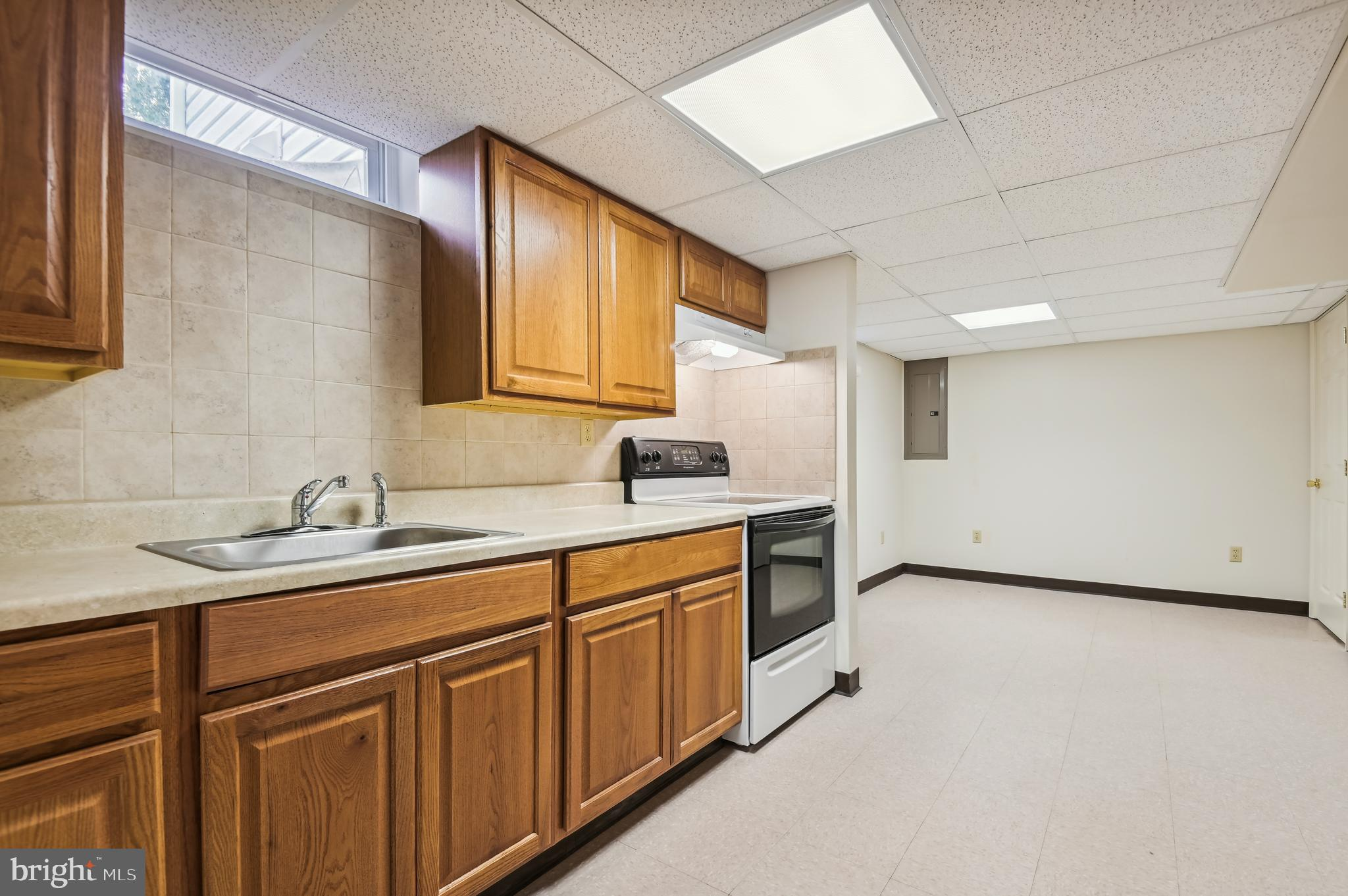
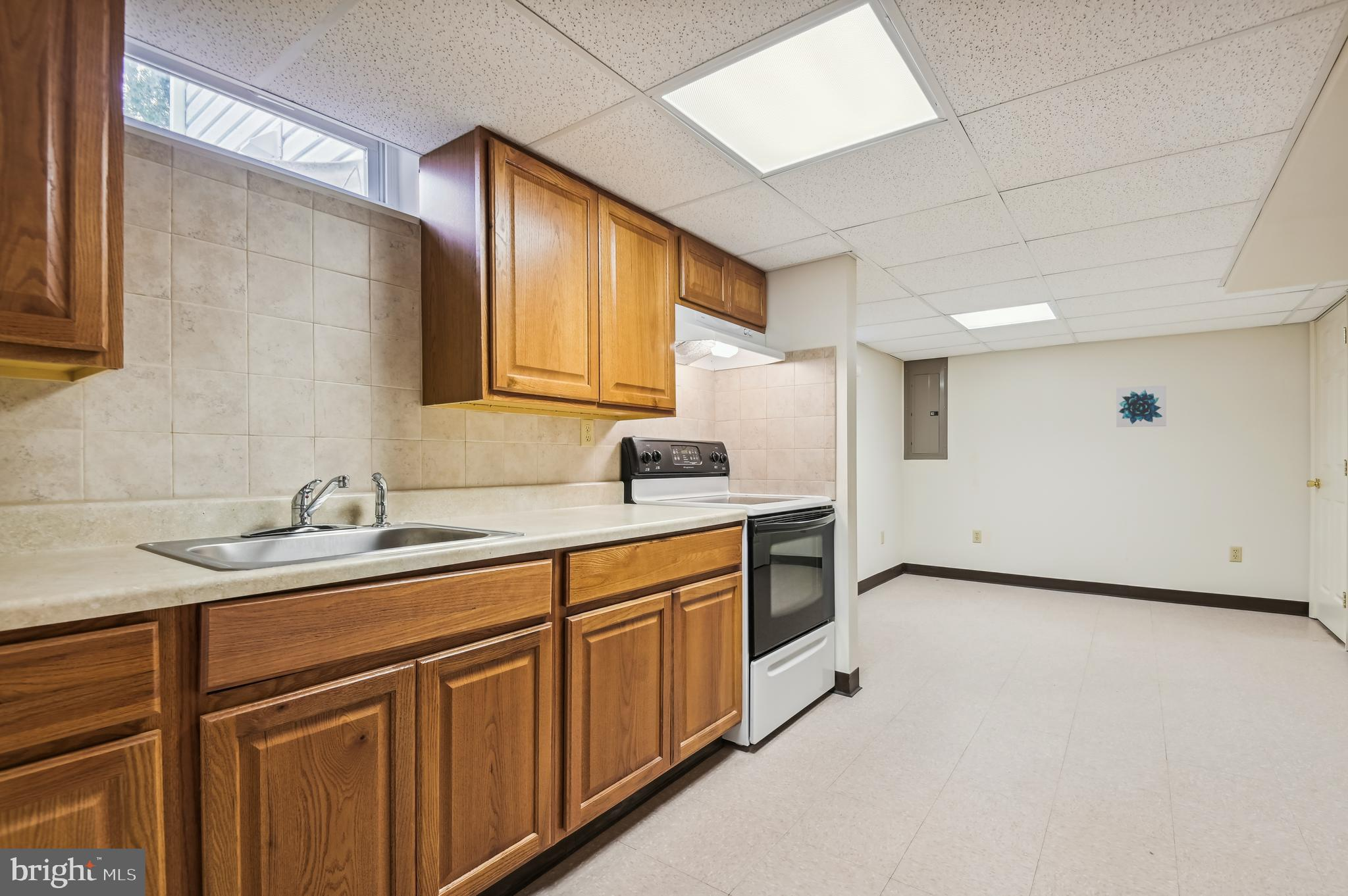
+ wall art [1116,385,1167,428]
